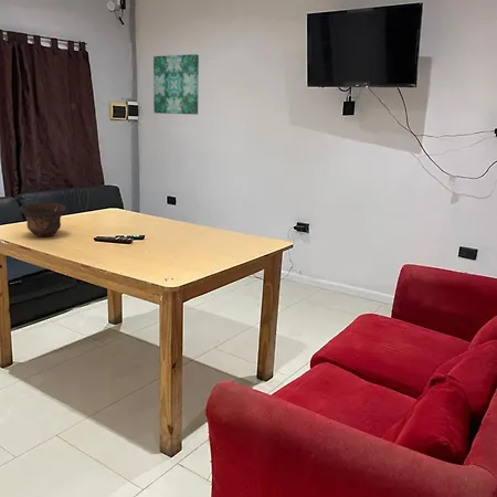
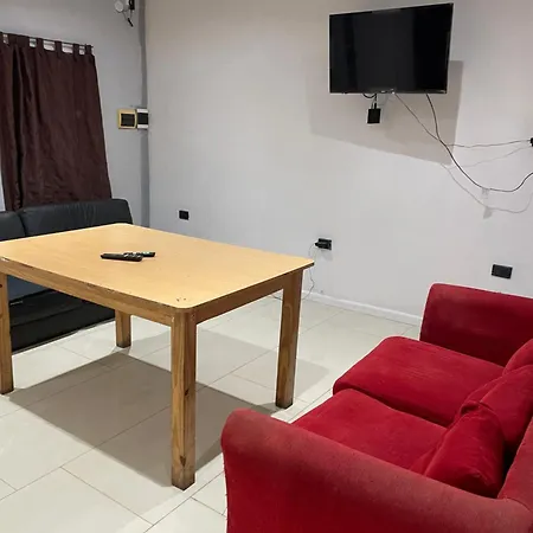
- bowl [19,202,67,237]
- wall art [152,53,200,116]
